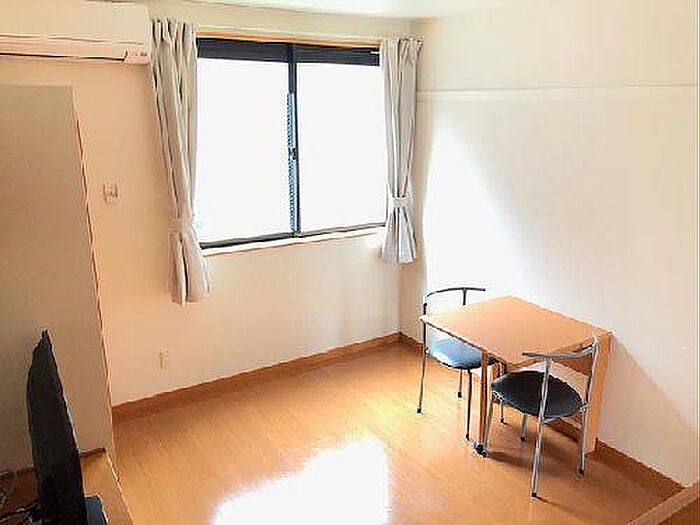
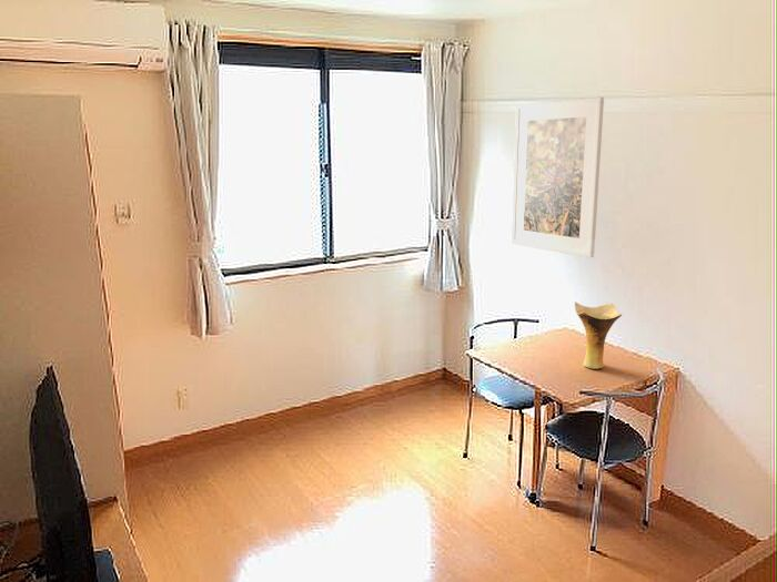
+ vase [574,300,623,370]
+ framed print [511,96,605,258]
